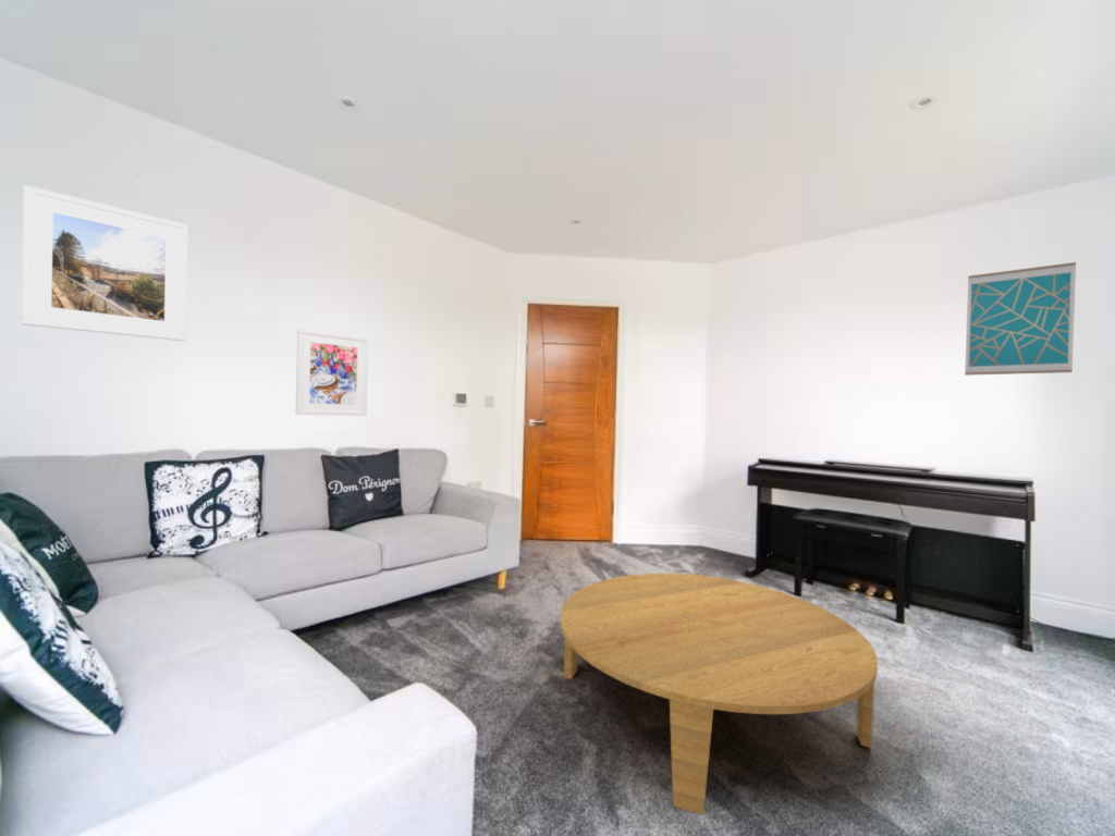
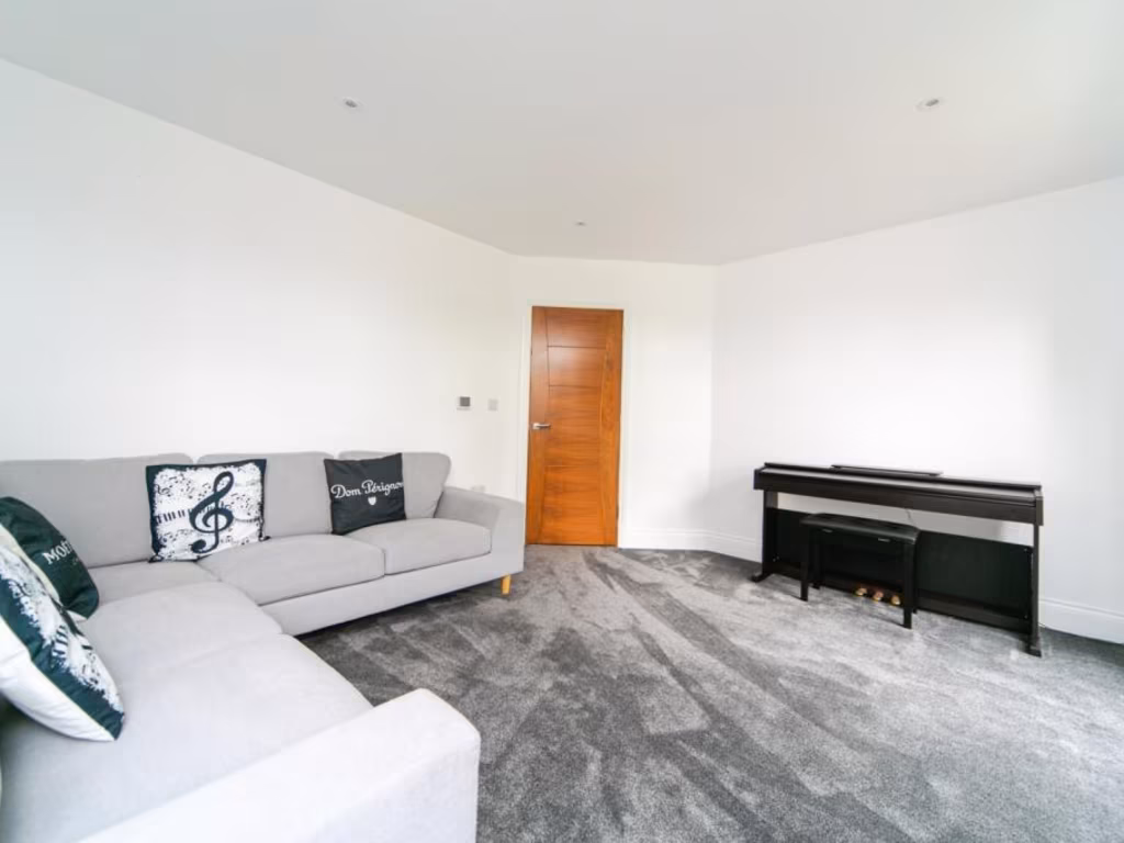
- wall art [964,261,1077,377]
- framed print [21,184,189,342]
- coffee table [560,573,879,816]
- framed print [295,328,369,417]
